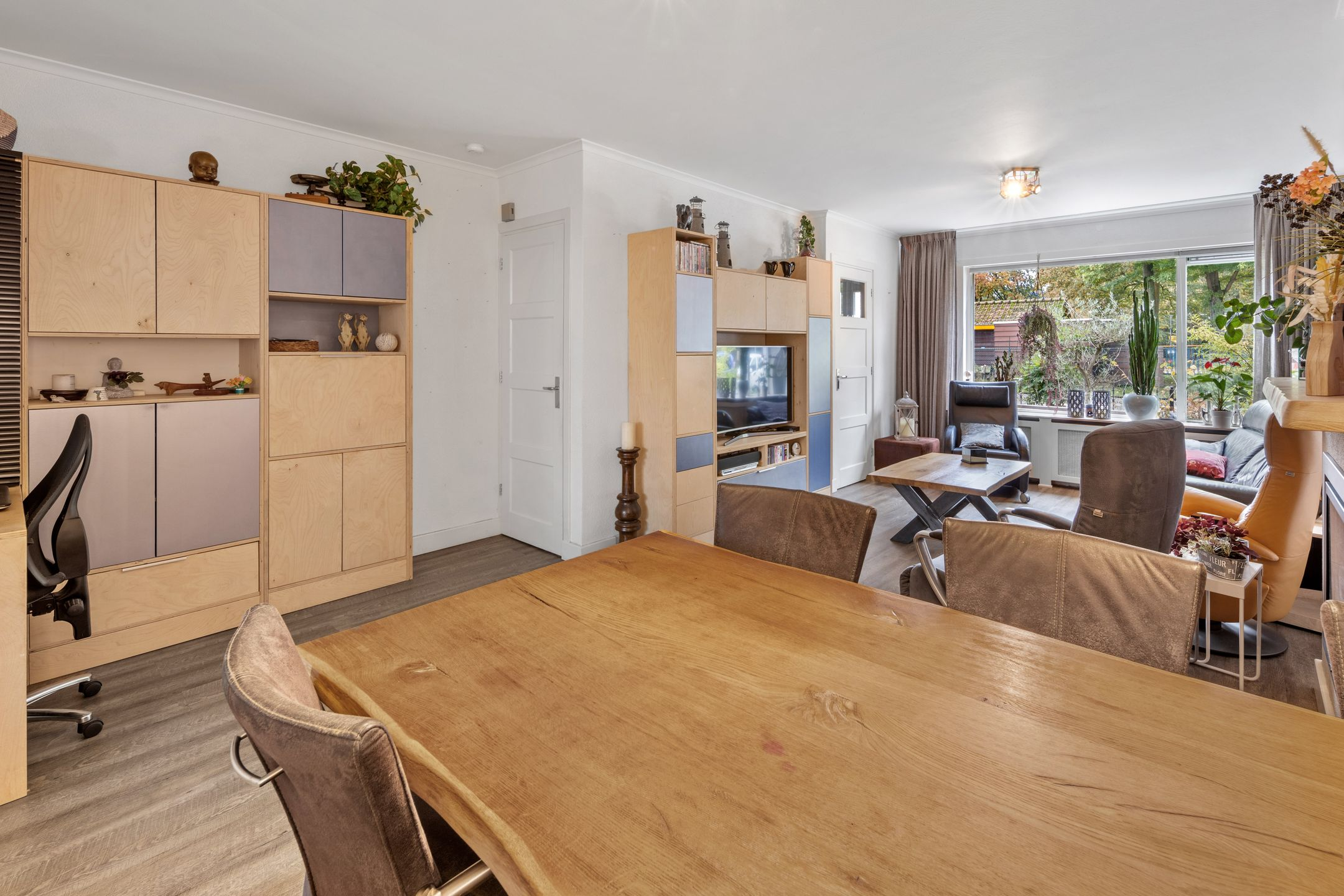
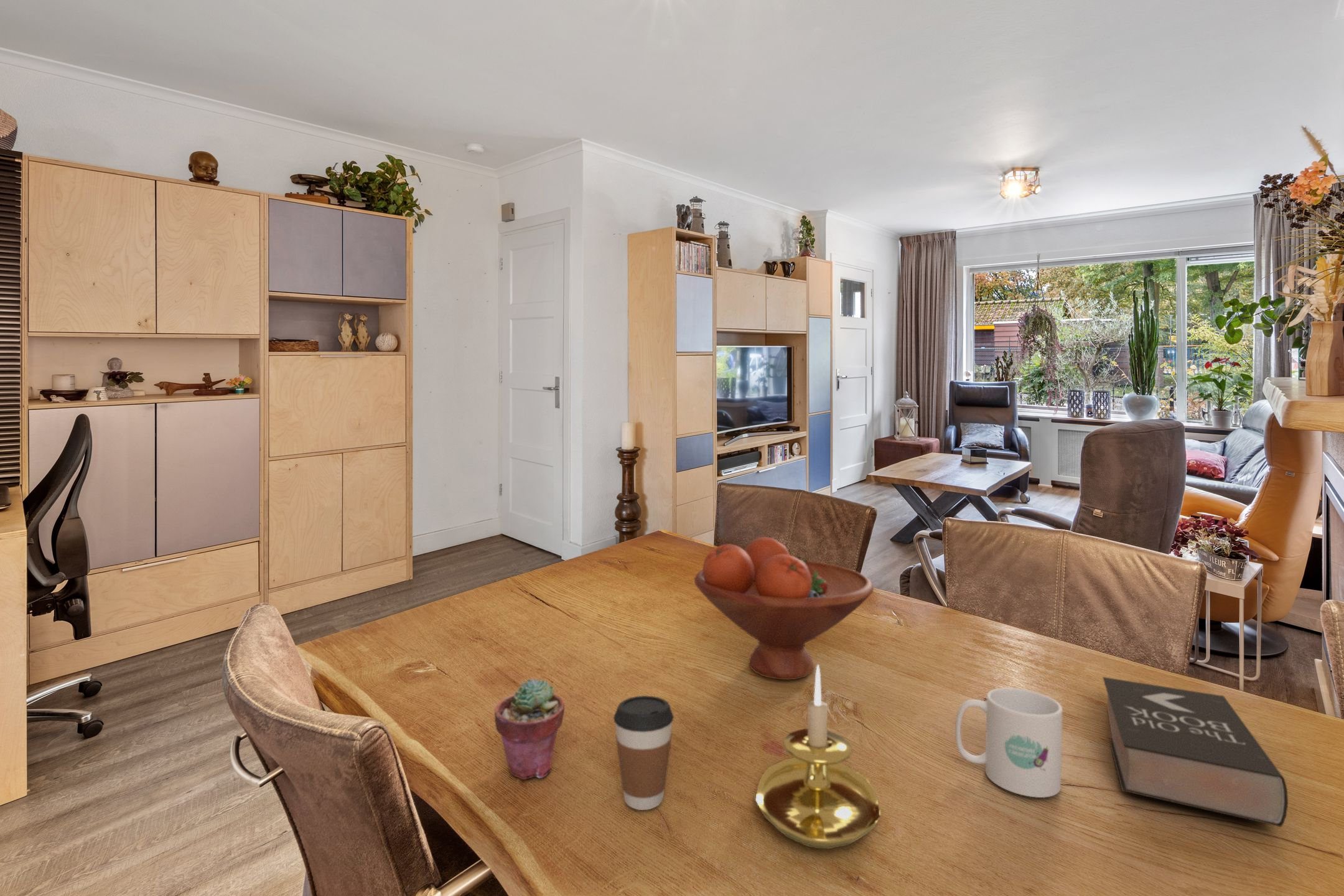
+ mug [954,687,1063,798]
+ fruit bowl [694,536,874,681]
+ coffee cup [613,695,674,811]
+ book [1102,676,1289,828]
+ potted succulent [494,678,565,780]
+ candle holder [755,664,881,849]
